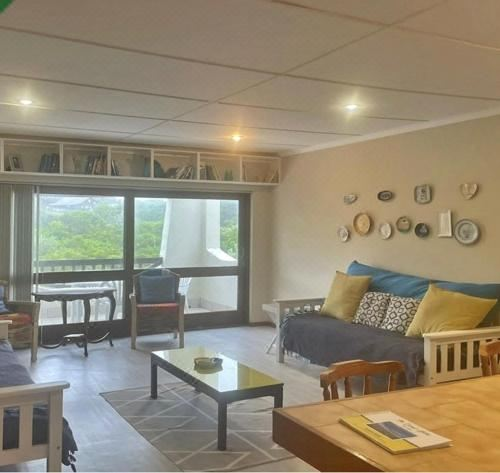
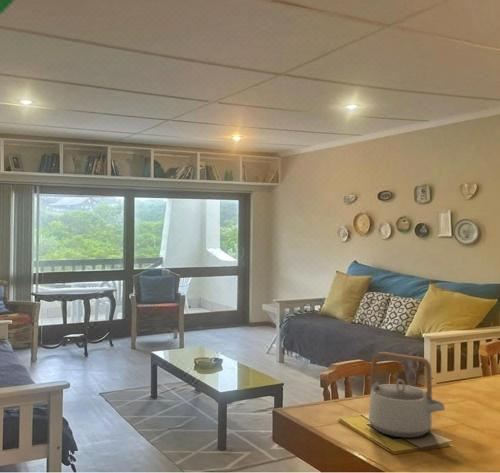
+ teapot [368,351,446,439]
